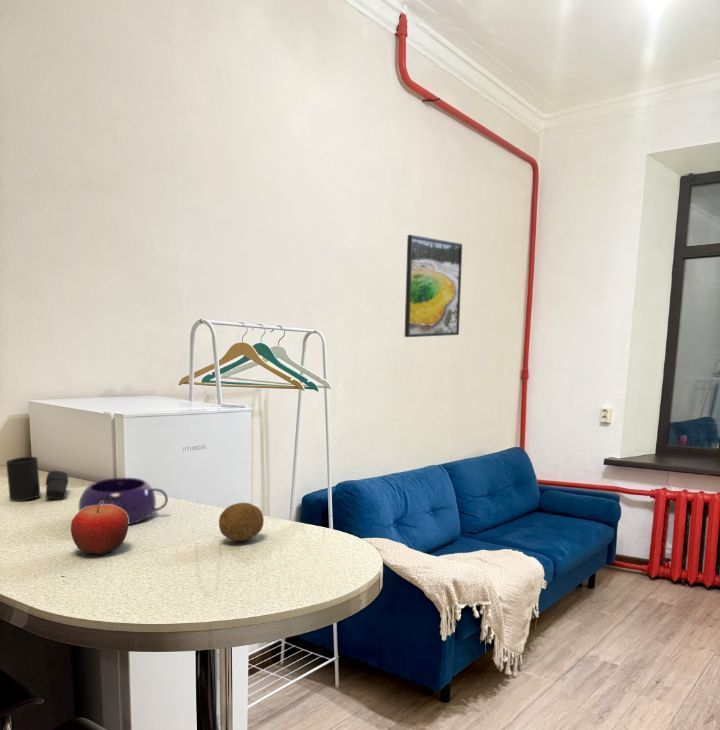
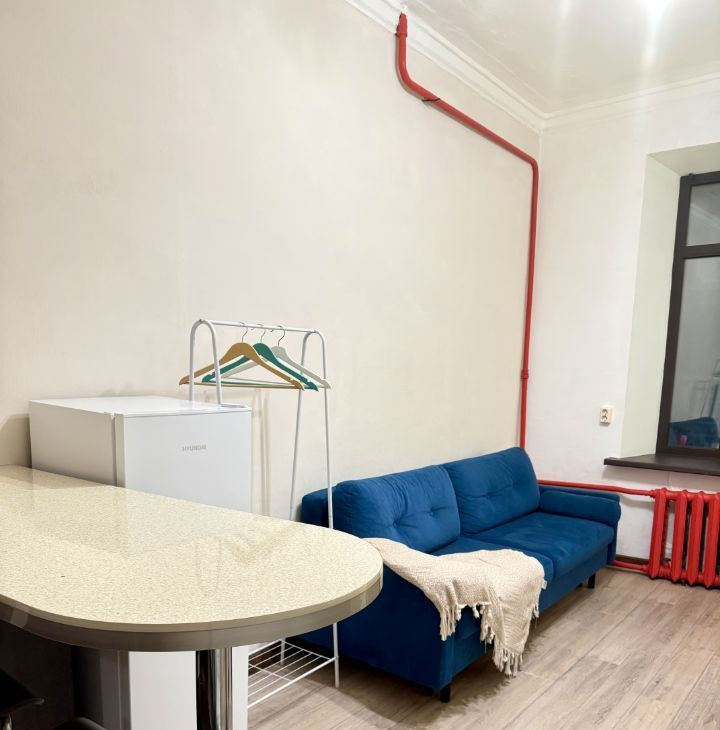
- fruit [70,501,129,555]
- coffee mug [5,456,70,502]
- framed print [403,234,463,338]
- fruit [218,502,265,542]
- bowl [77,477,169,526]
